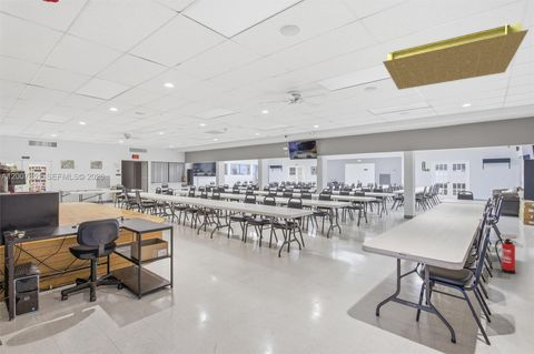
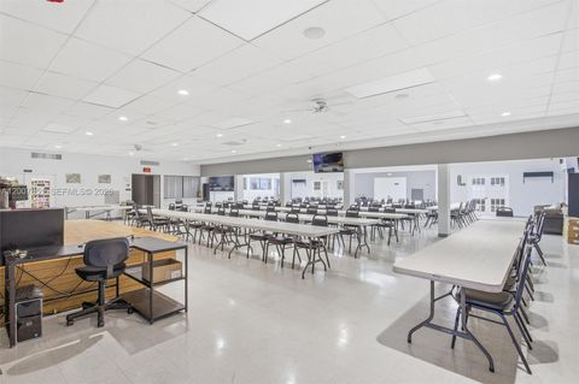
- light panel [382,22,530,91]
- fire extinguisher [494,236,518,275]
